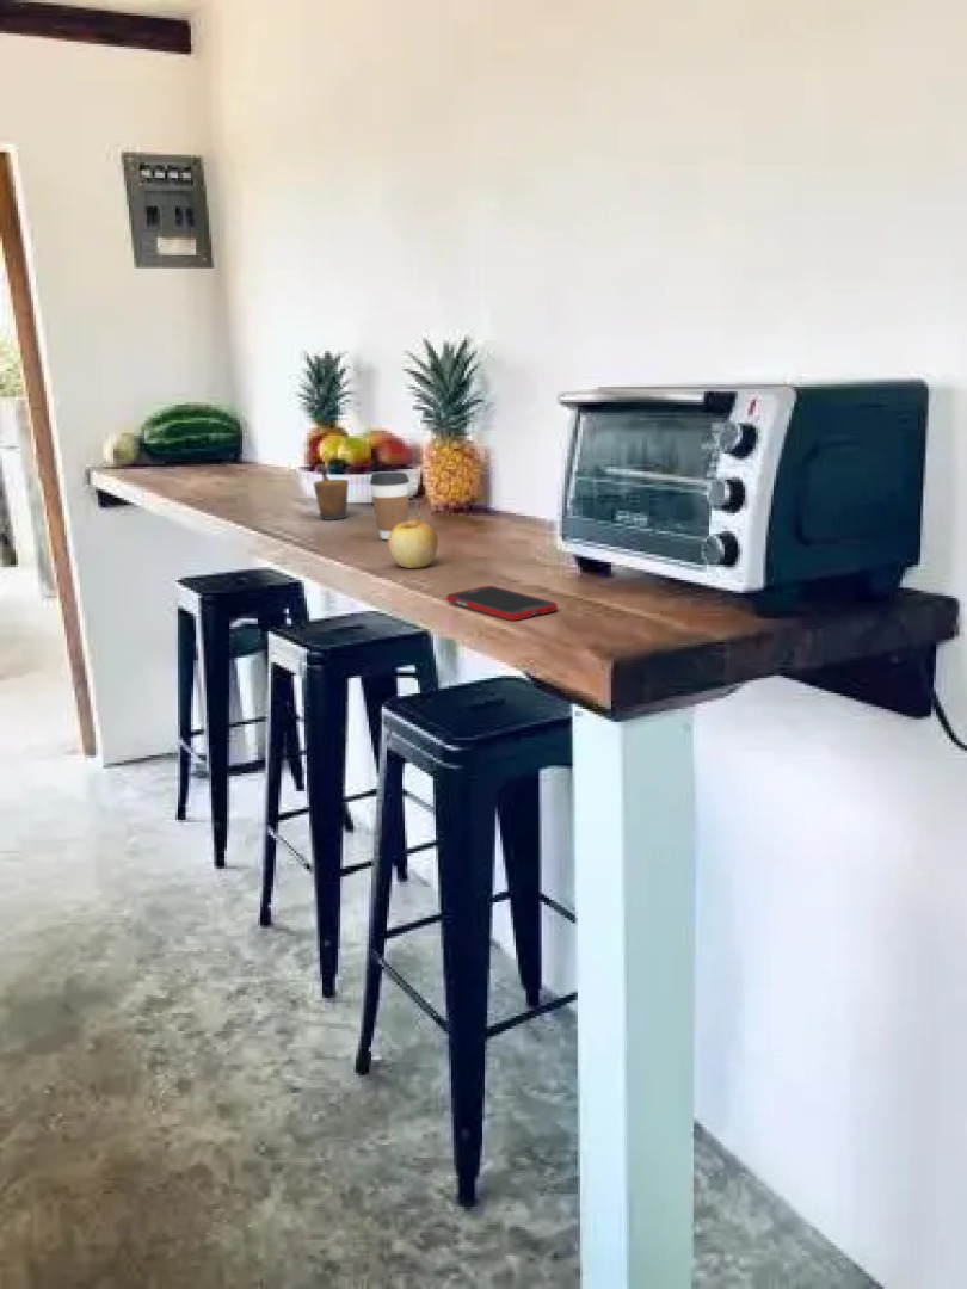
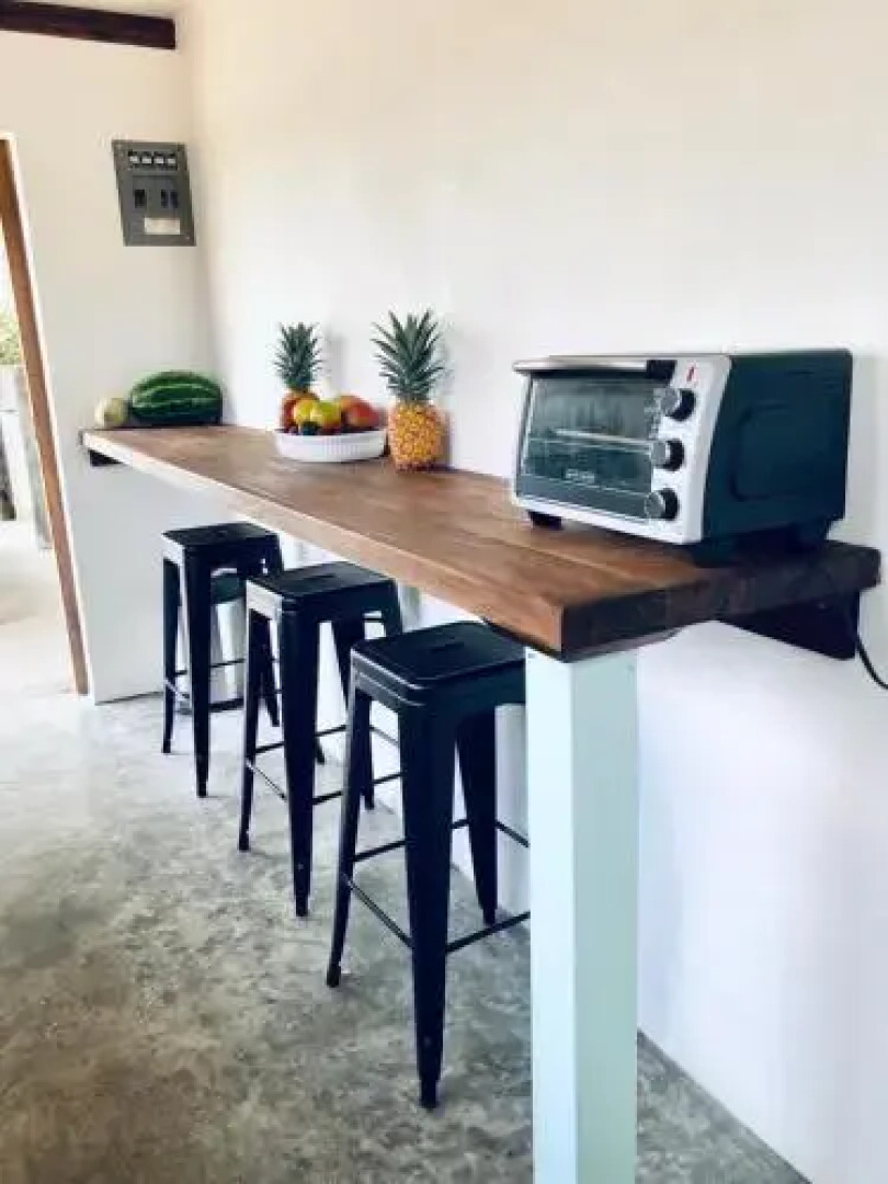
- coffee cup [369,471,411,541]
- cell phone [445,585,559,622]
- apple [387,516,439,569]
- mug [313,463,350,522]
